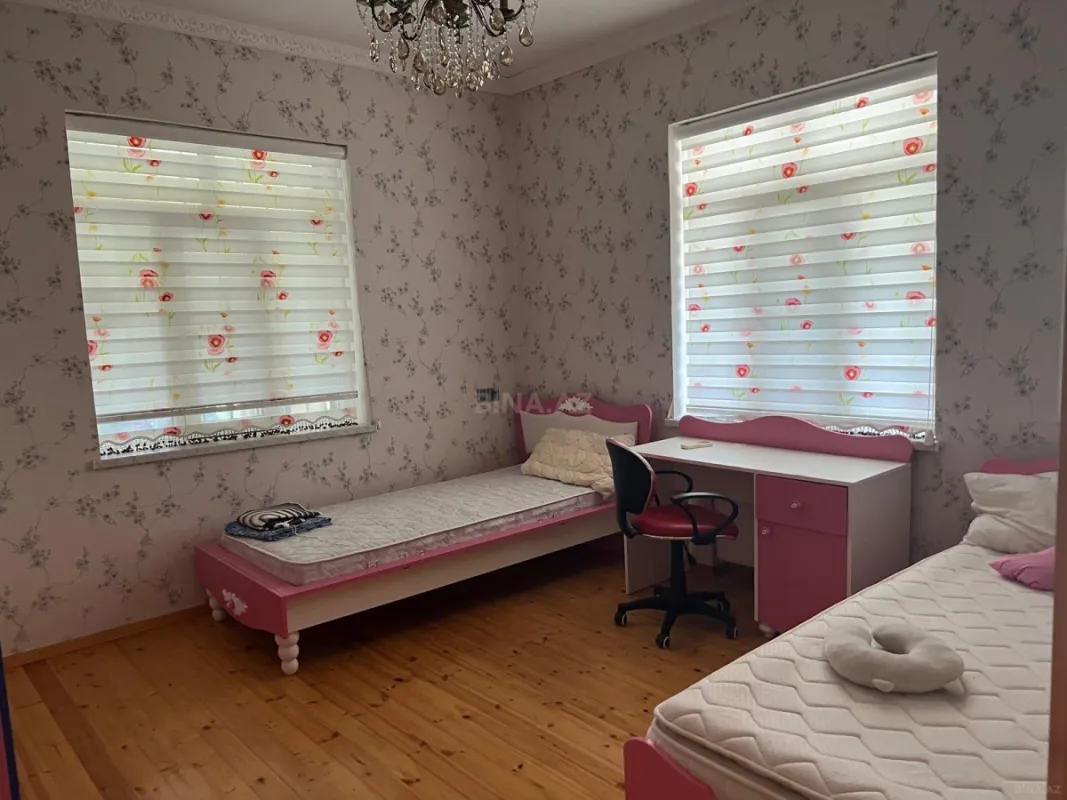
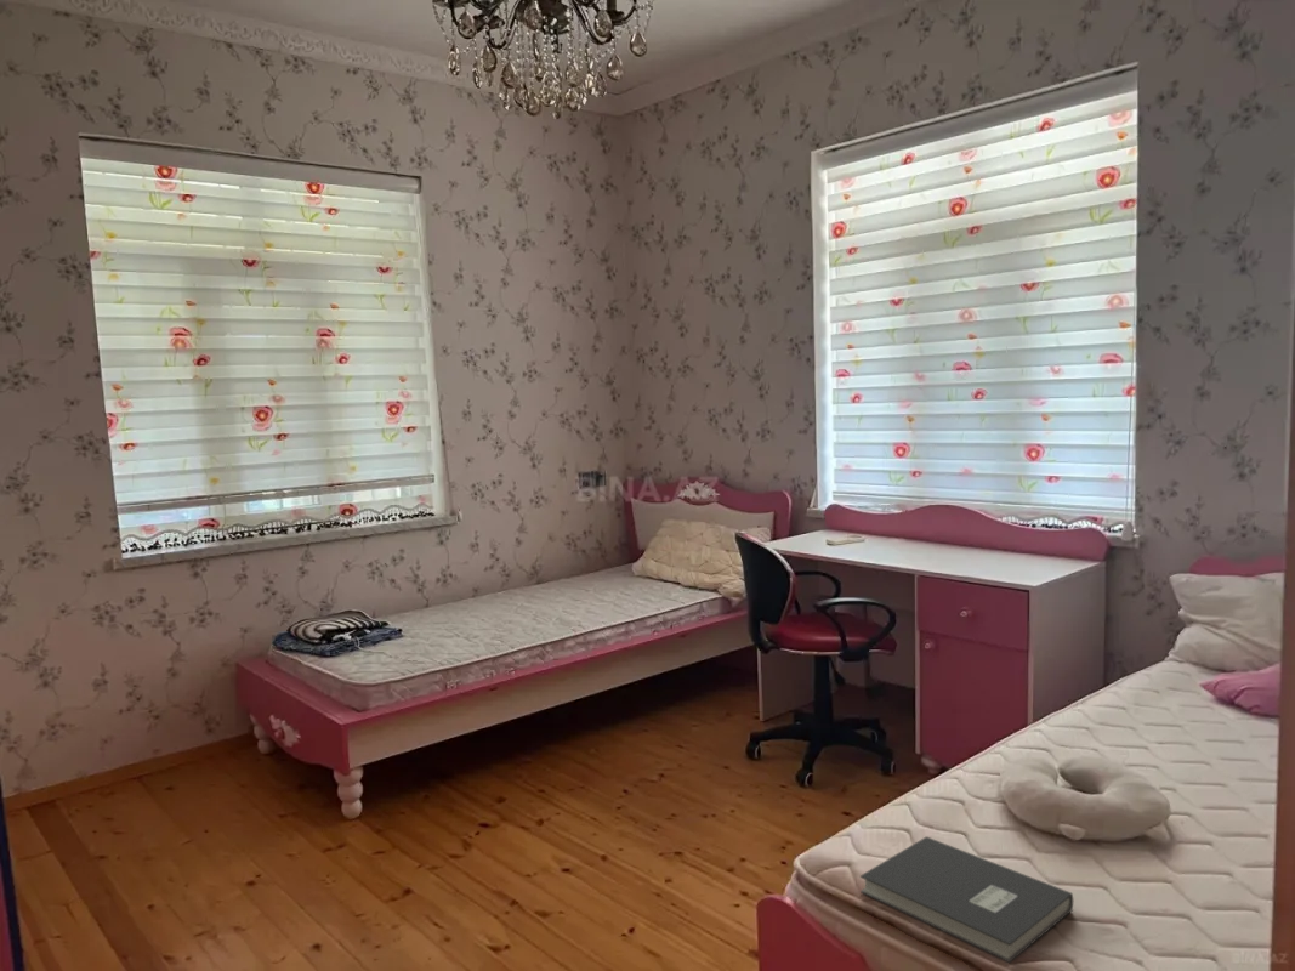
+ book [859,835,1074,964]
